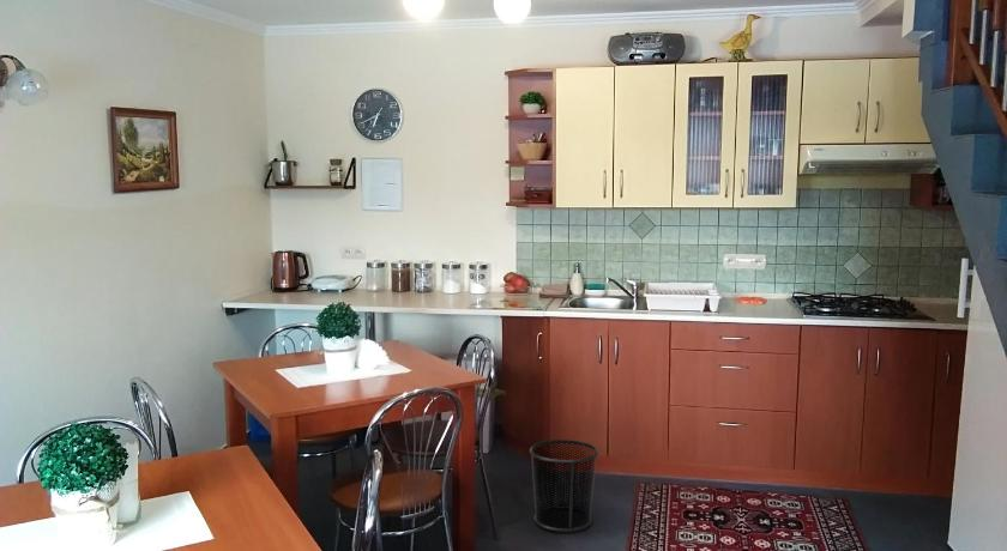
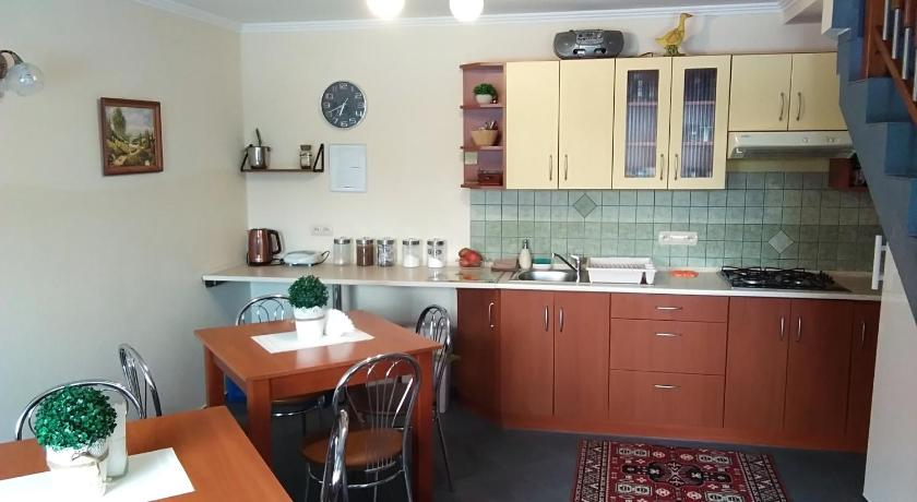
- waste bin [529,438,599,533]
